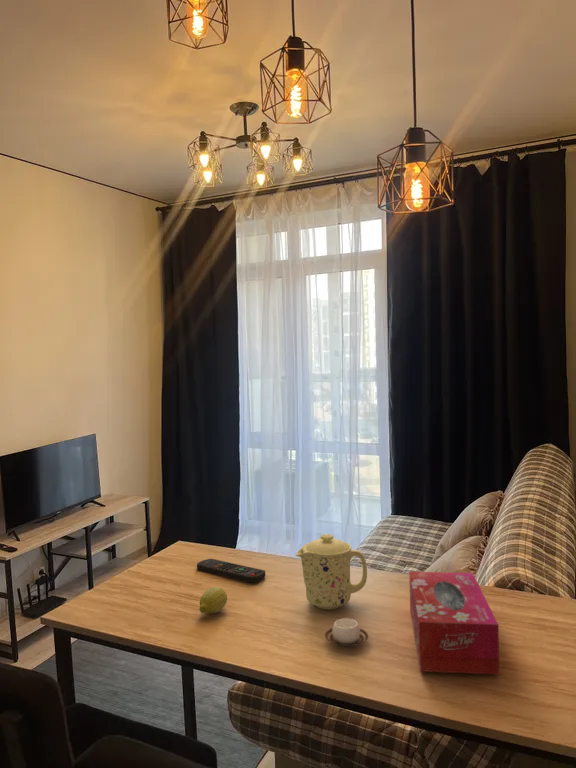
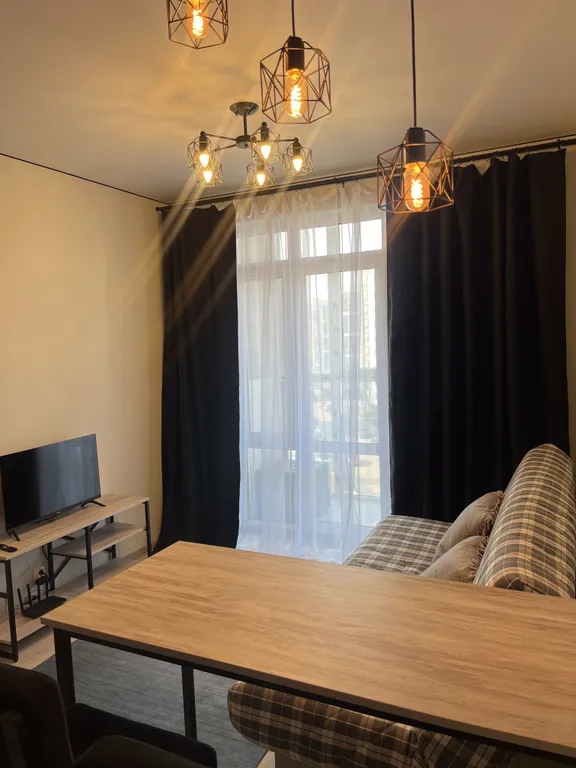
- remote control [196,558,266,584]
- mug [295,533,368,610]
- fruit [198,586,228,615]
- cup [324,617,369,647]
- tissue box [408,571,500,676]
